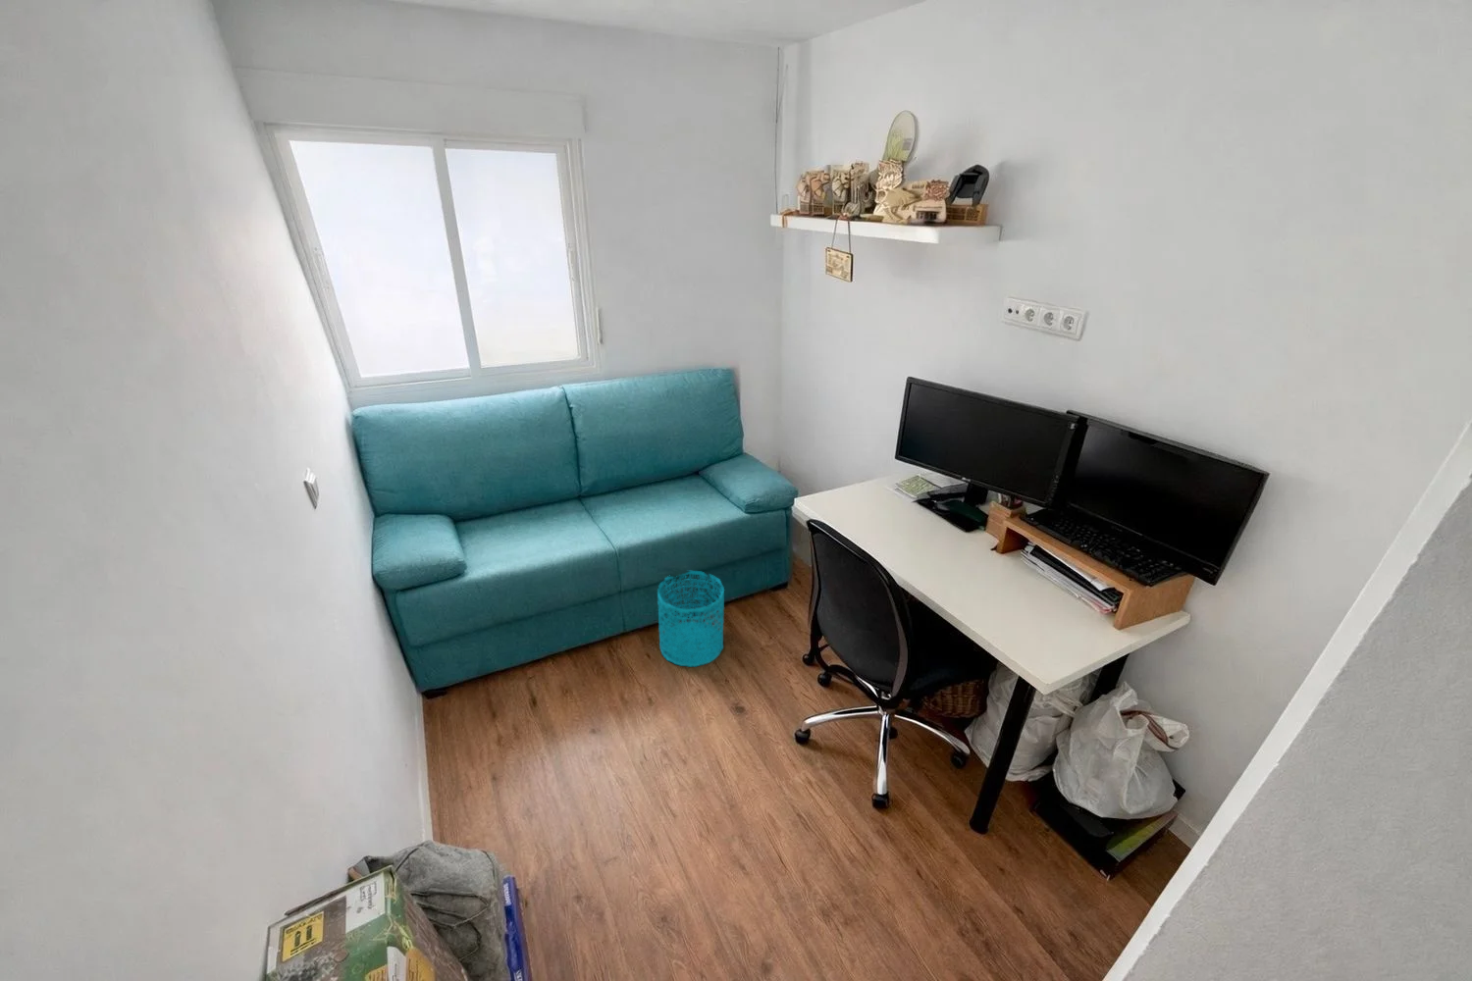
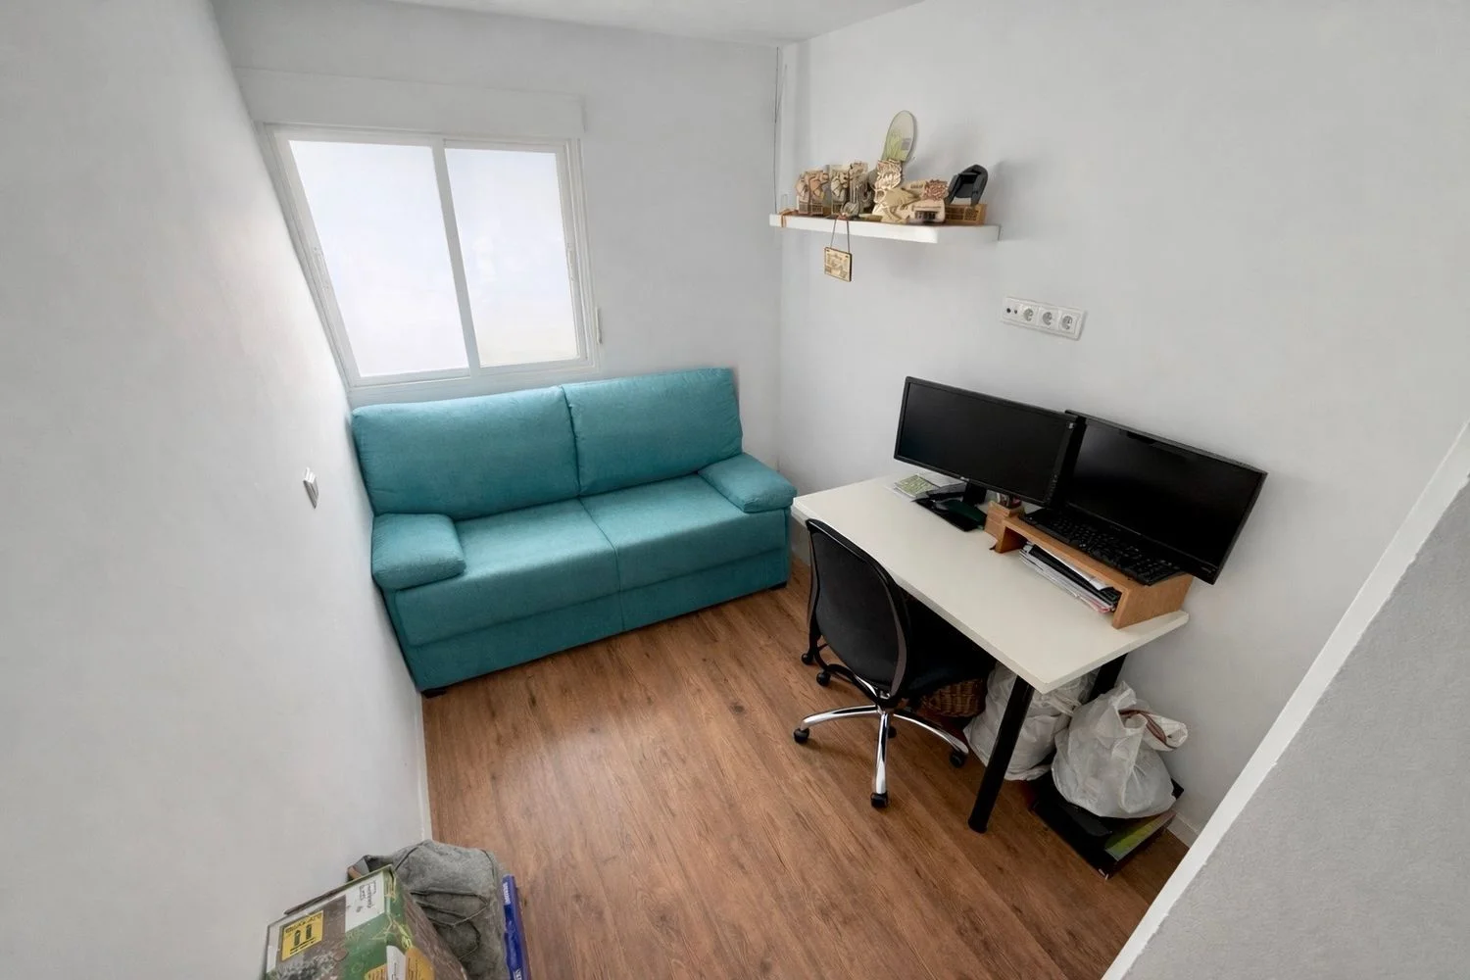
- wastebasket [656,570,725,668]
